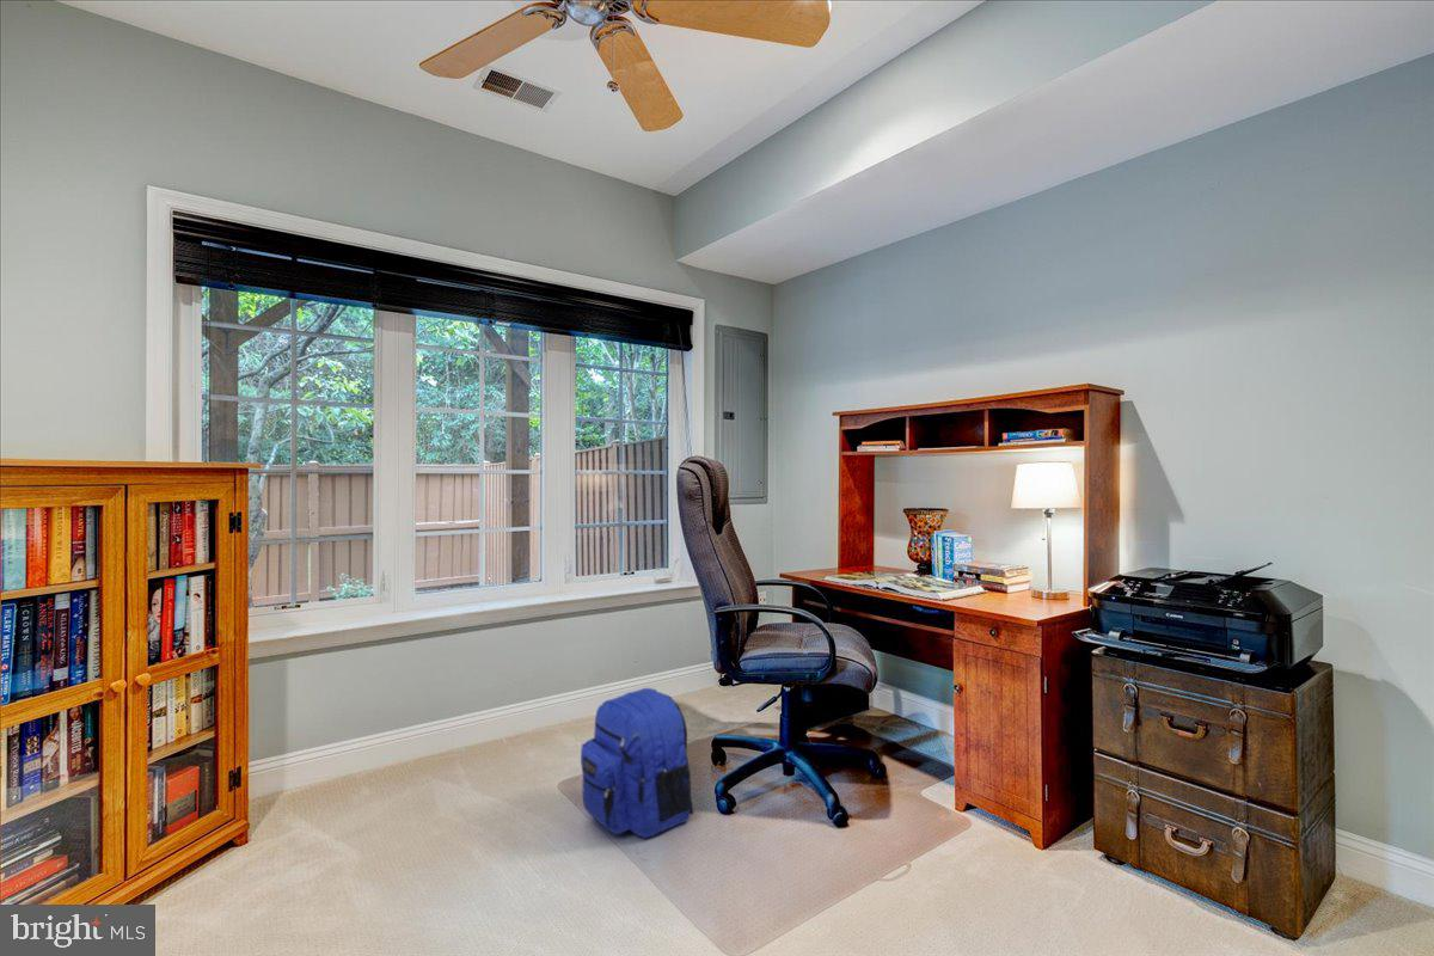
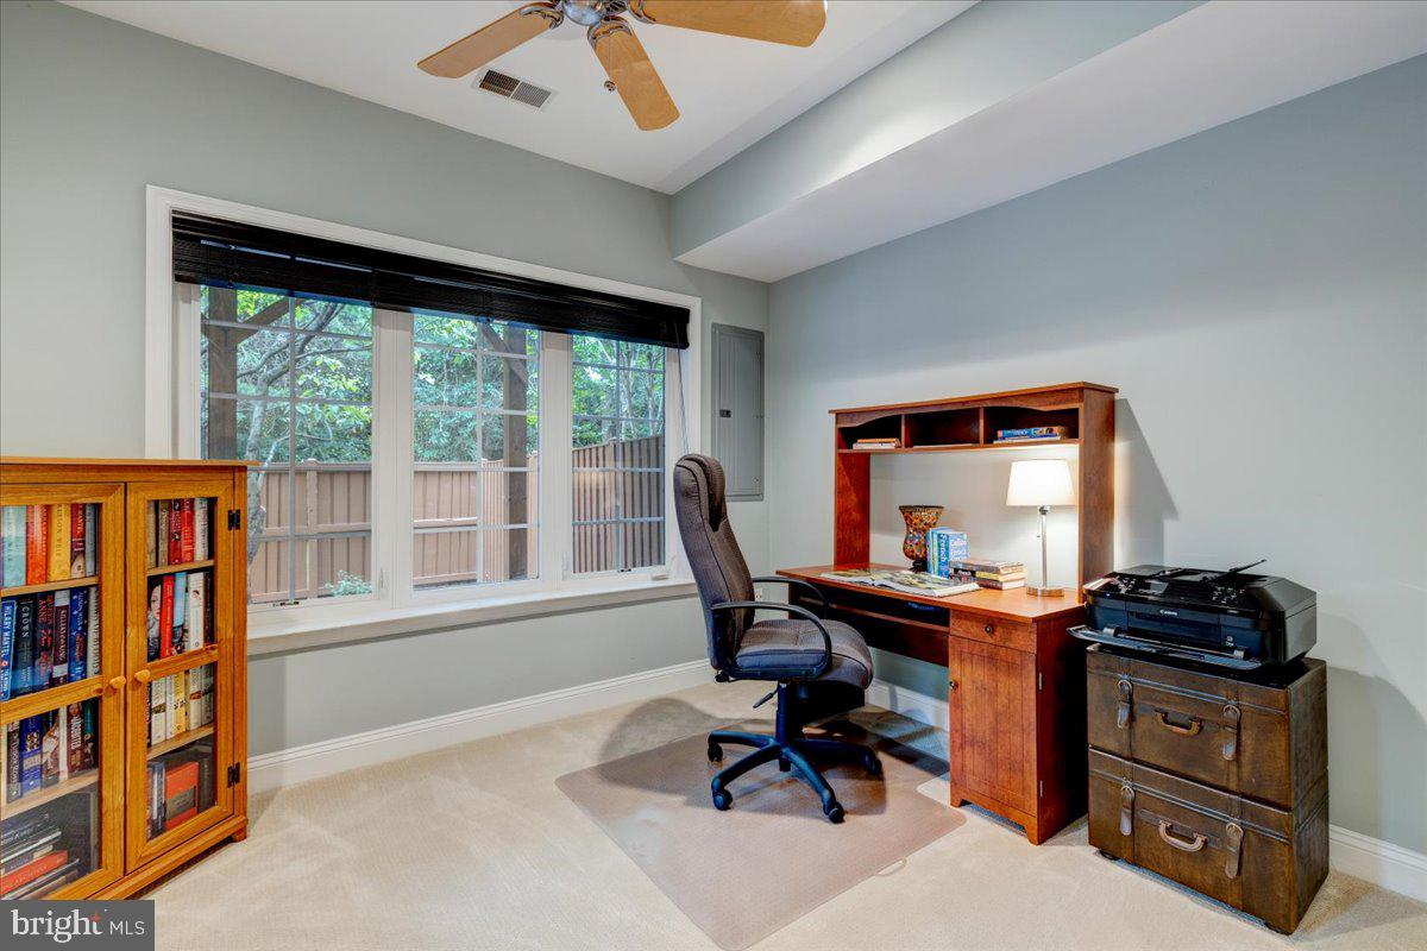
- backpack [580,687,695,839]
